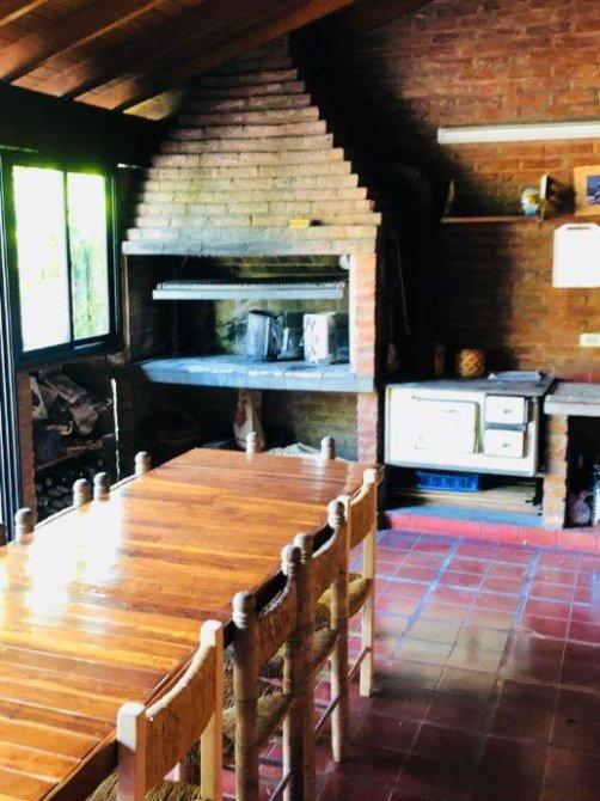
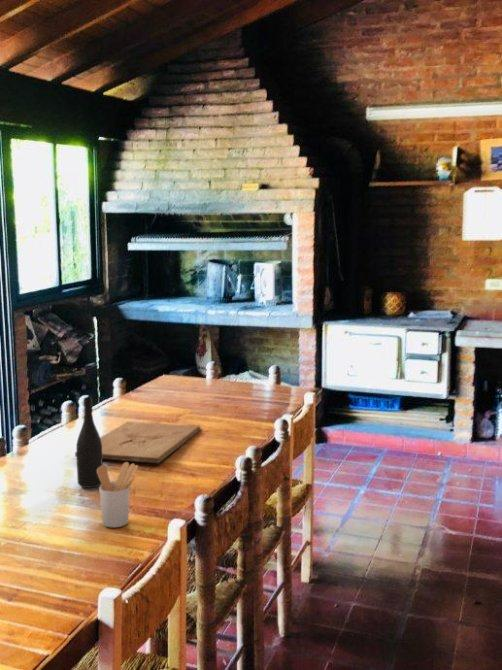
+ utensil holder [97,461,139,528]
+ cutting board [74,421,201,464]
+ wine bottle [75,397,104,489]
